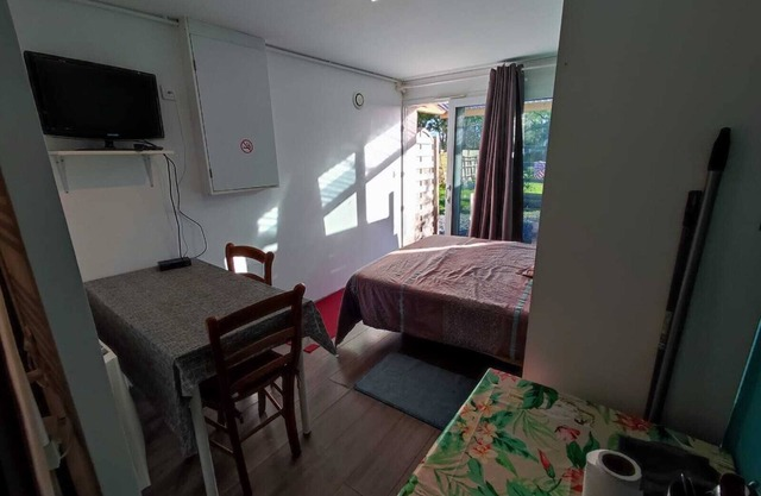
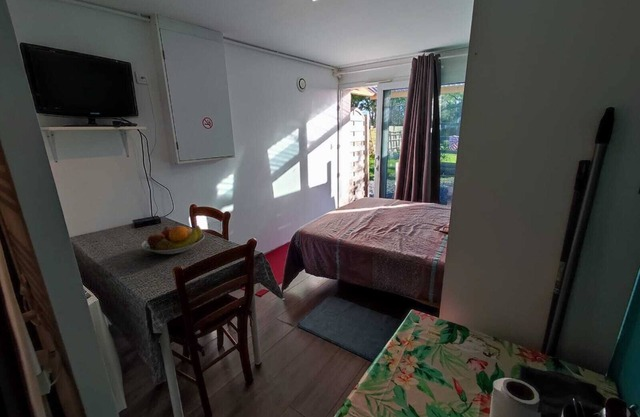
+ fruit bowl [140,225,206,255]
